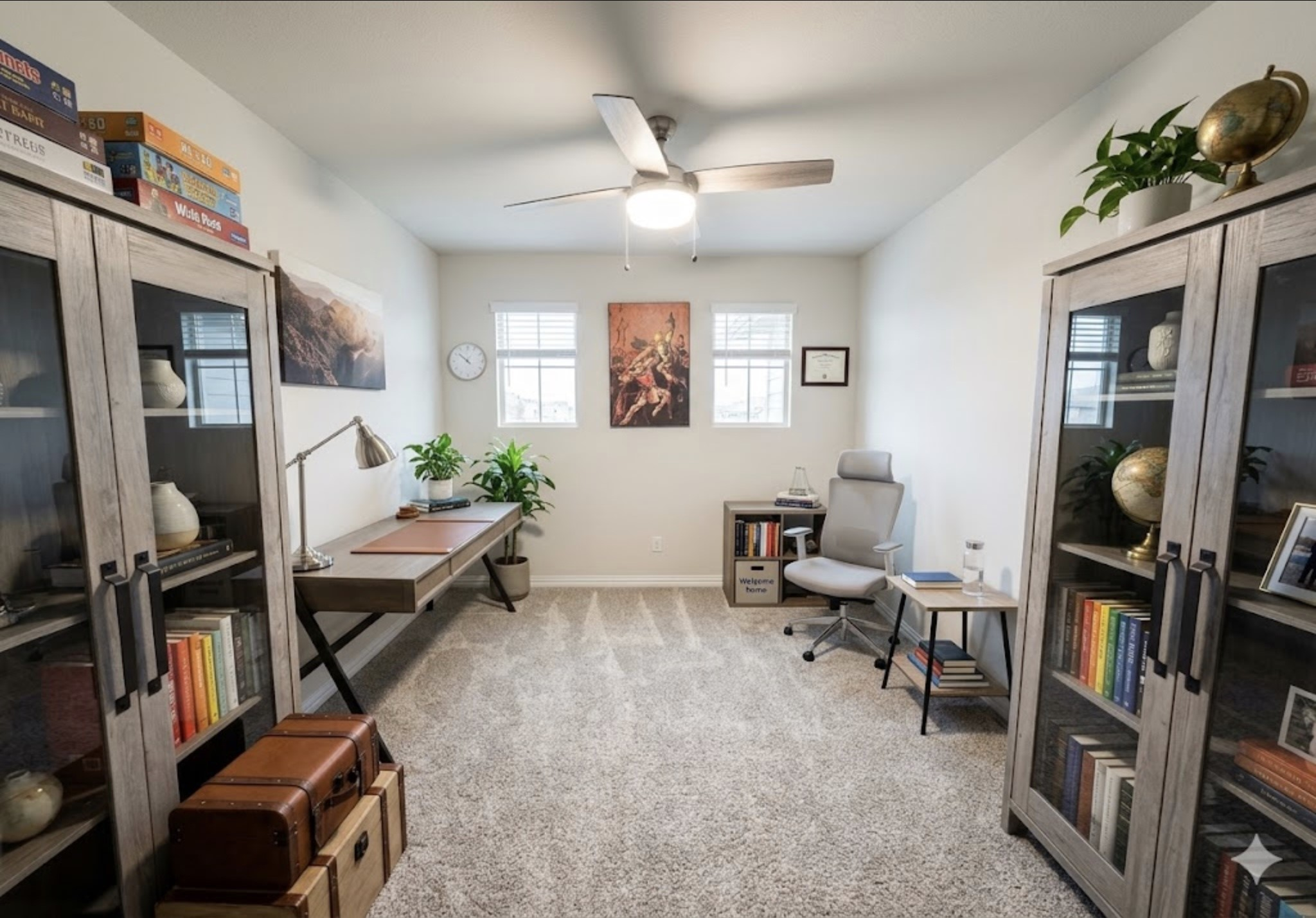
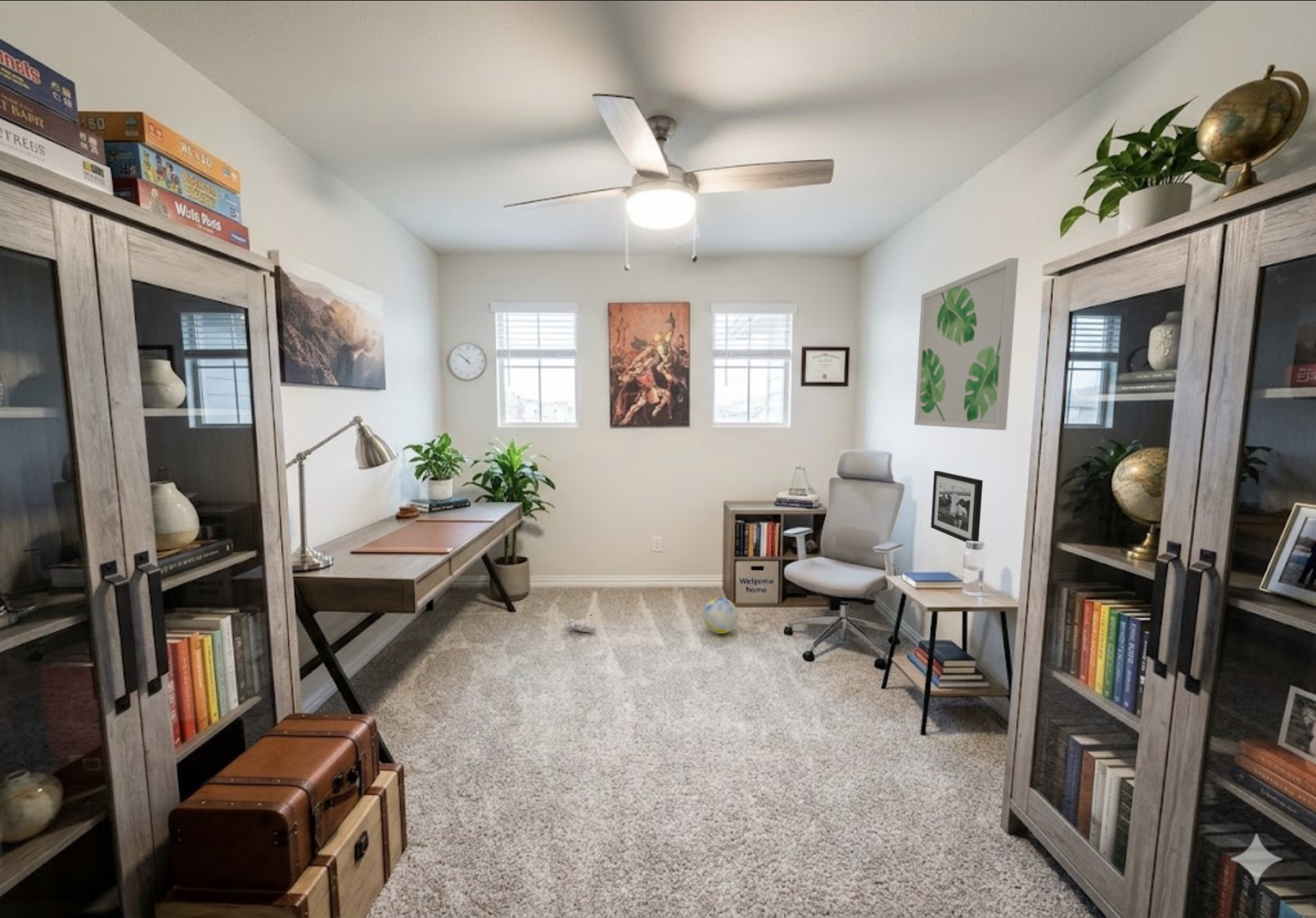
+ plush toy [564,613,597,633]
+ wall art [914,257,1019,431]
+ picture frame [930,470,983,543]
+ ball [702,597,738,635]
